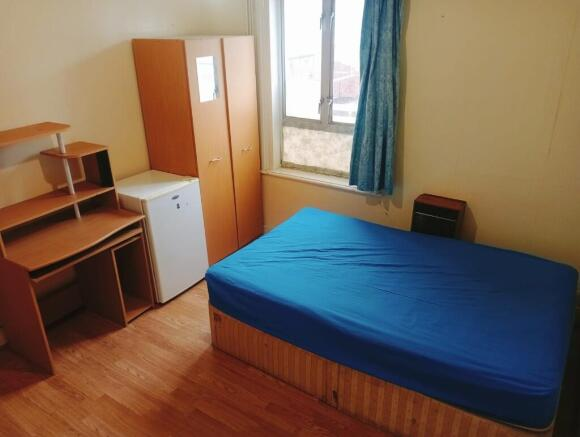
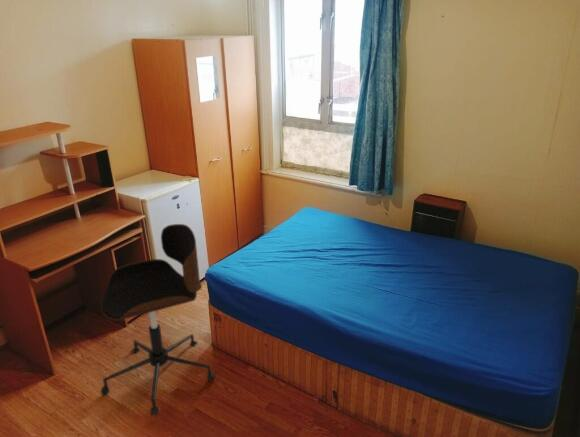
+ office chair [100,223,217,416]
